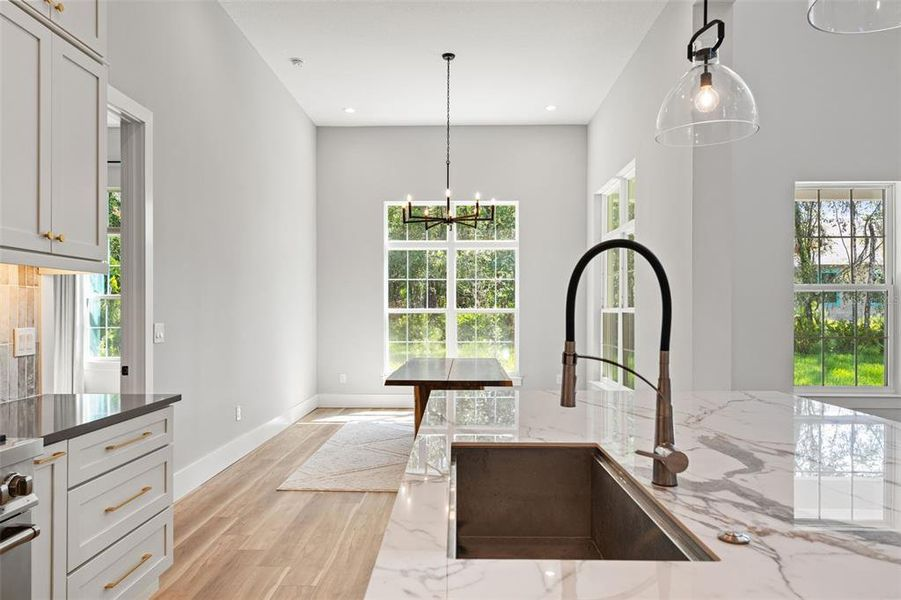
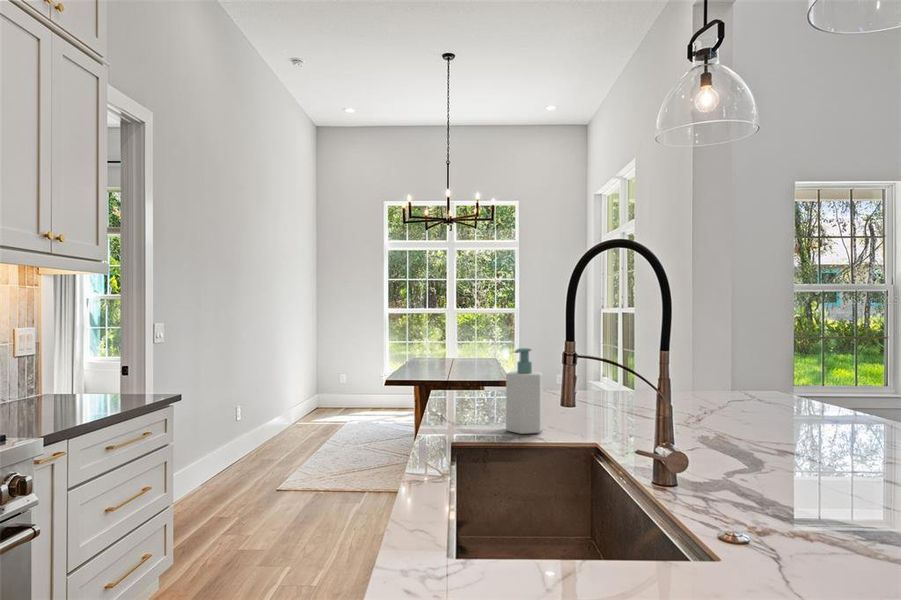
+ soap bottle [505,347,544,435]
